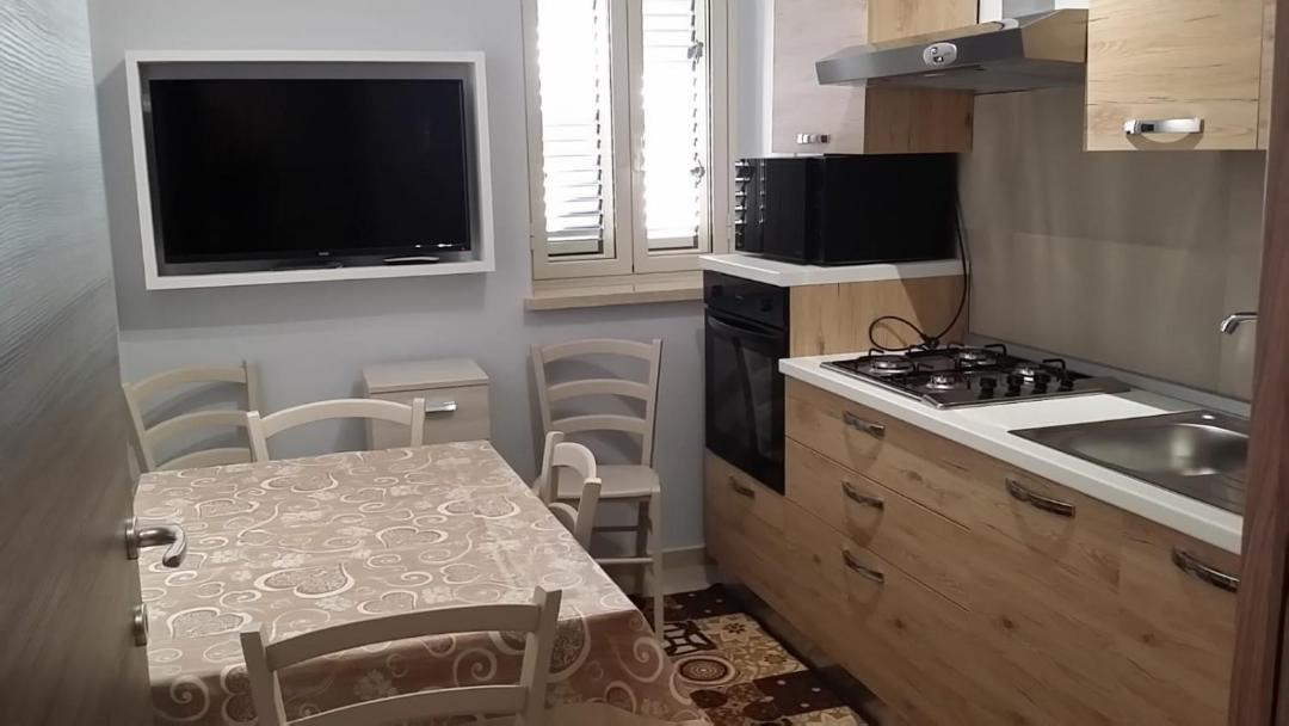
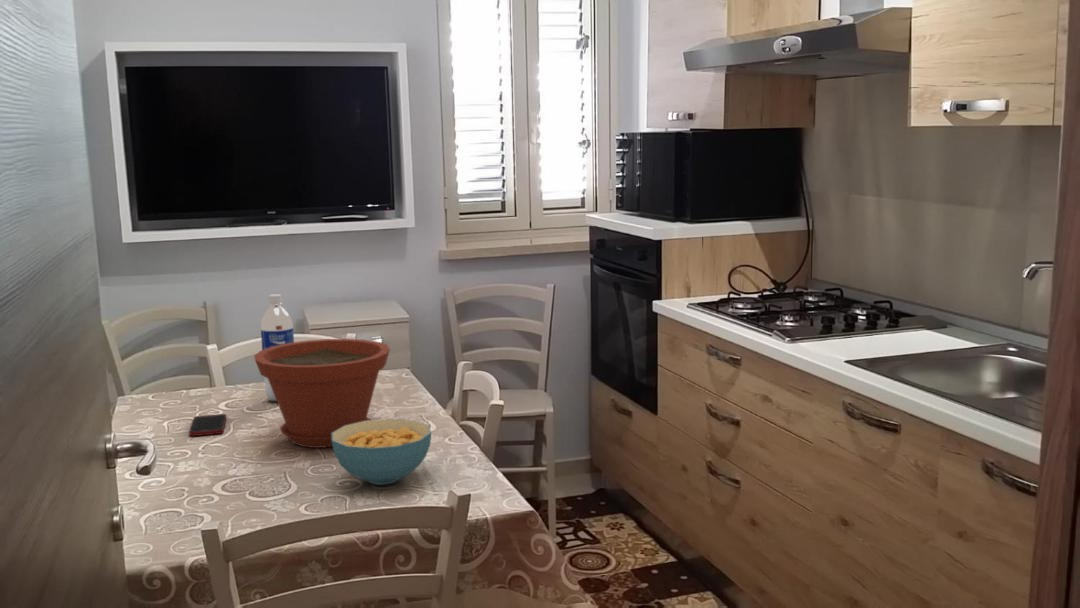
+ cell phone [188,413,227,437]
+ cereal bowl [331,418,432,486]
+ plant pot [253,338,391,449]
+ water bottle [260,293,295,403]
